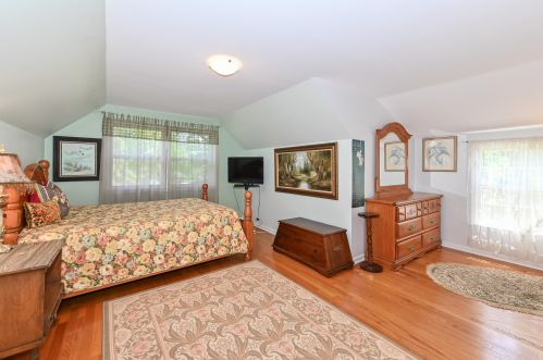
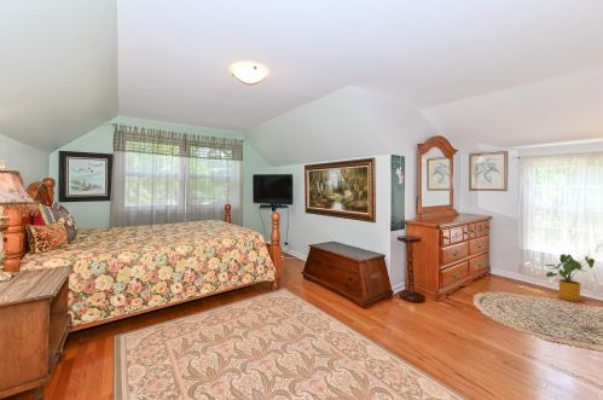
+ house plant [544,253,596,302]
